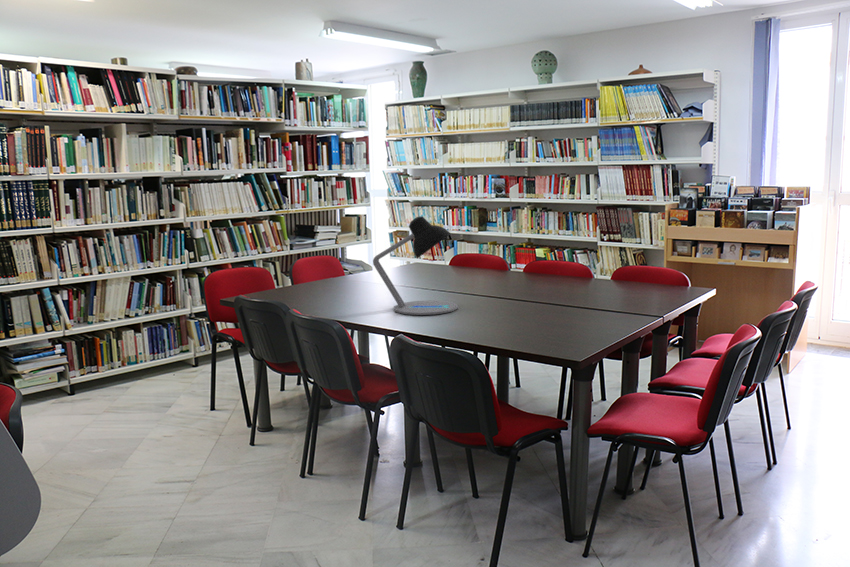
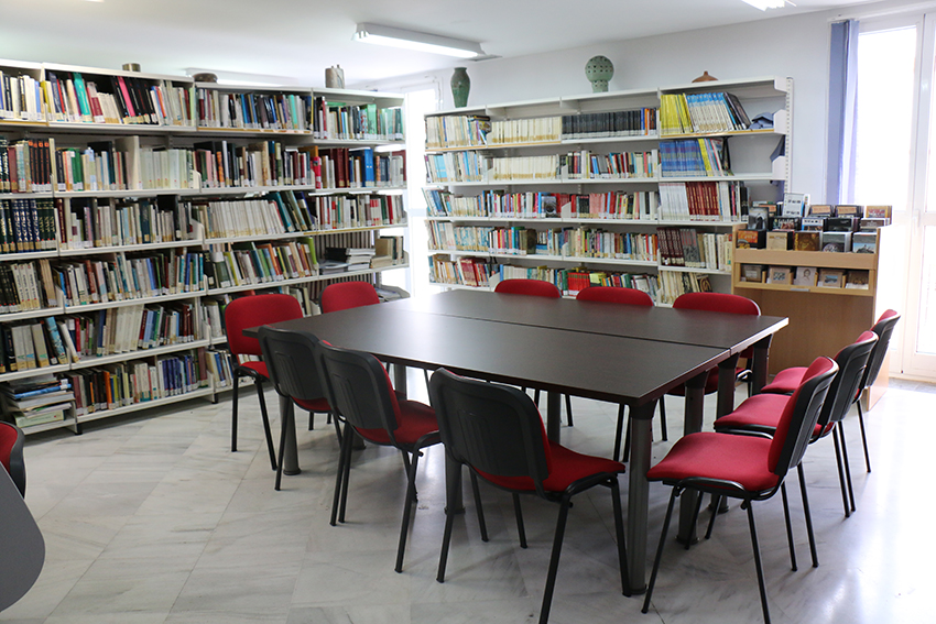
- desk lamp [372,215,459,316]
